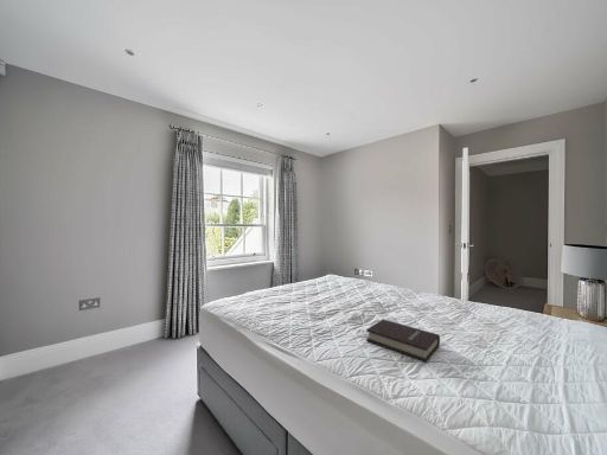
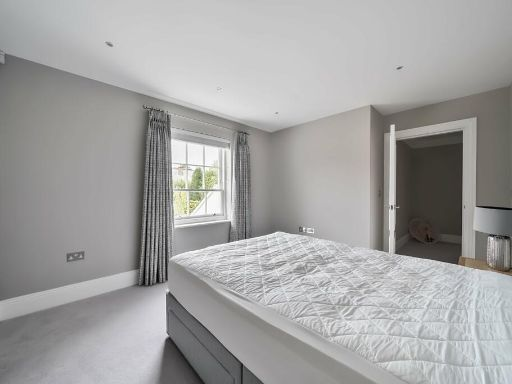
- book [365,319,441,363]
